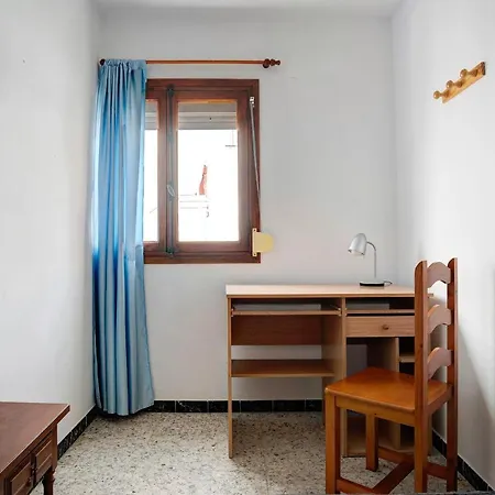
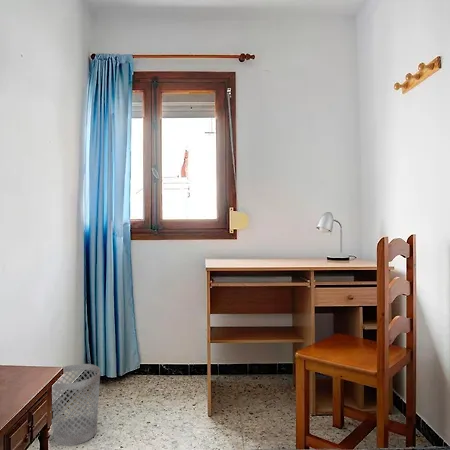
+ wastebasket [51,363,101,447]
